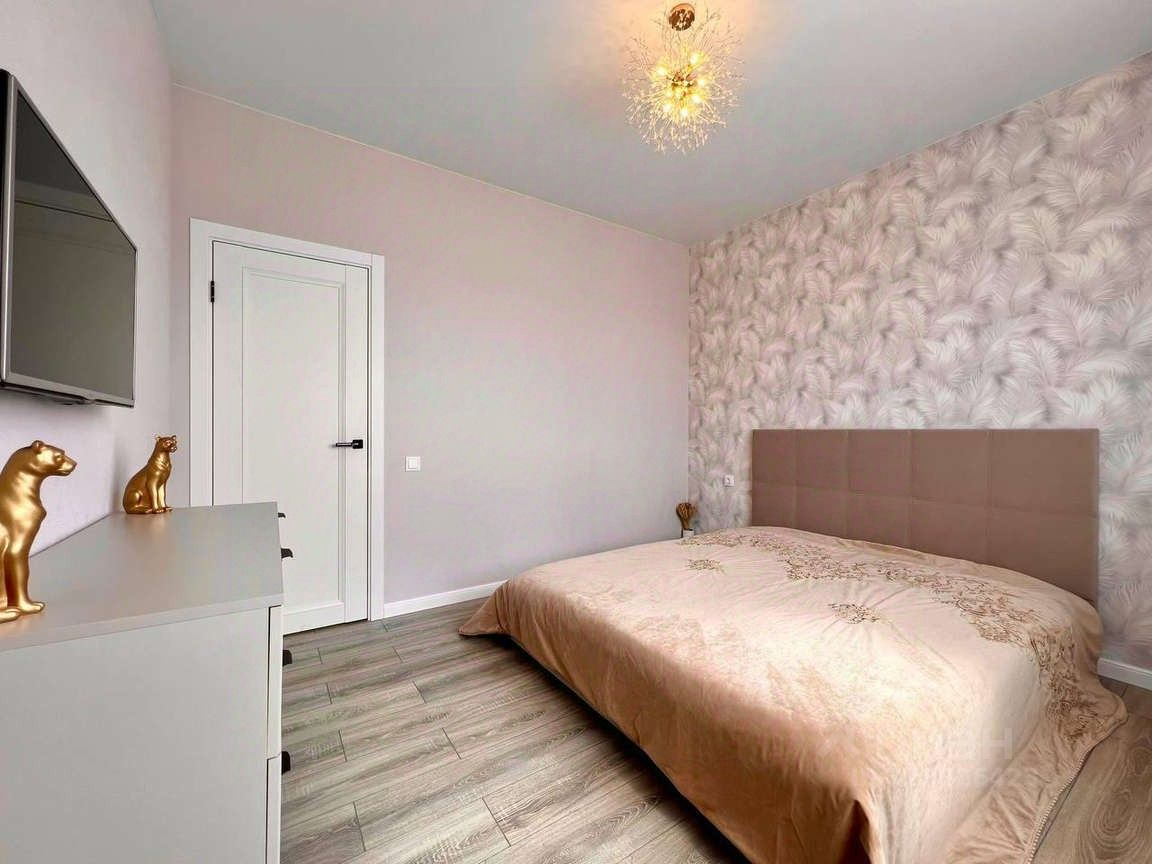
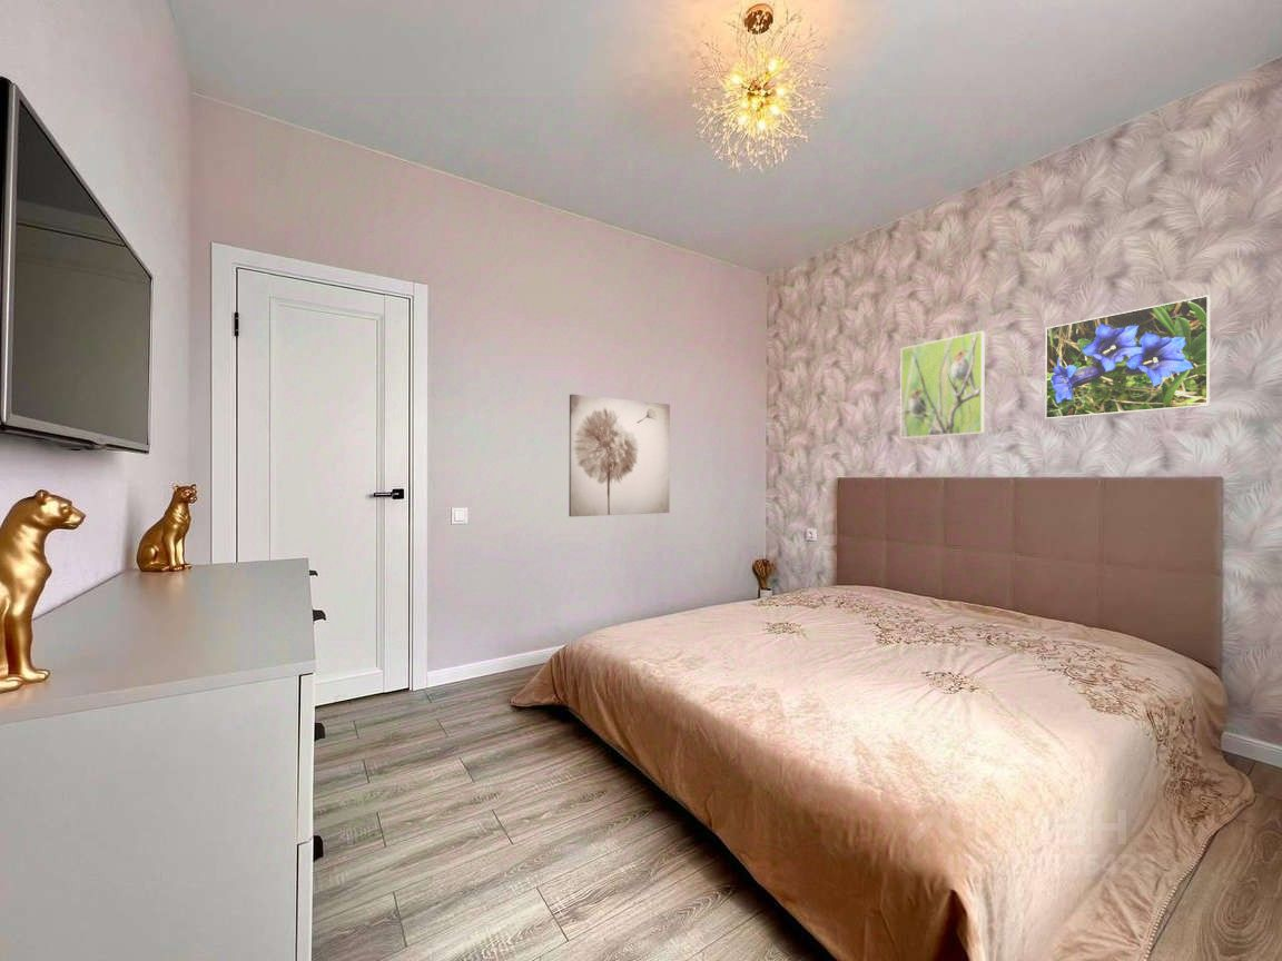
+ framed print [1044,294,1212,420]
+ wall art [568,393,671,518]
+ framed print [899,330,986,439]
